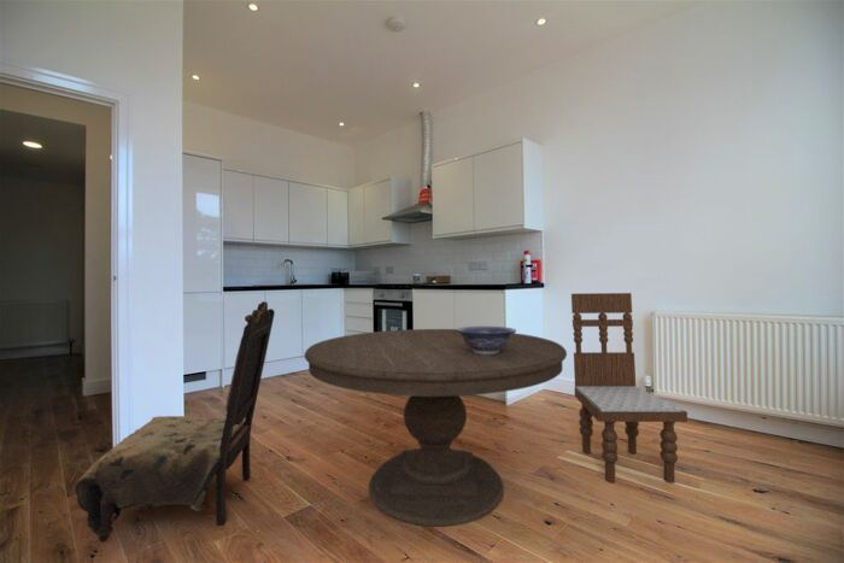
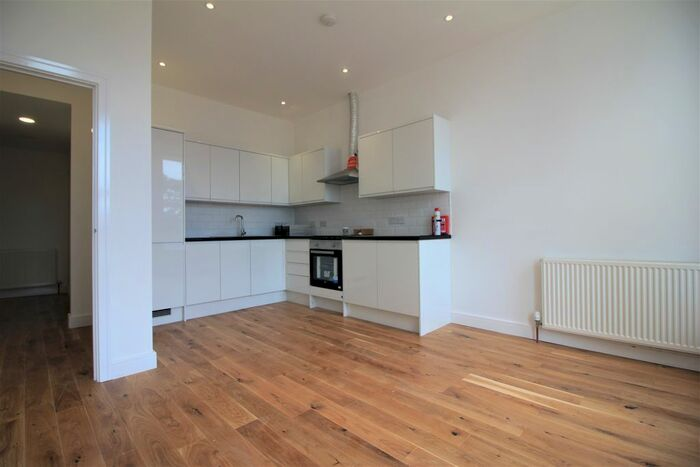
- dining chair [570,292,688,485]
- dining chair [74,300,276,544]
- dining table [304,328,568,528]
- decorative bowl [456,326,517,354]
